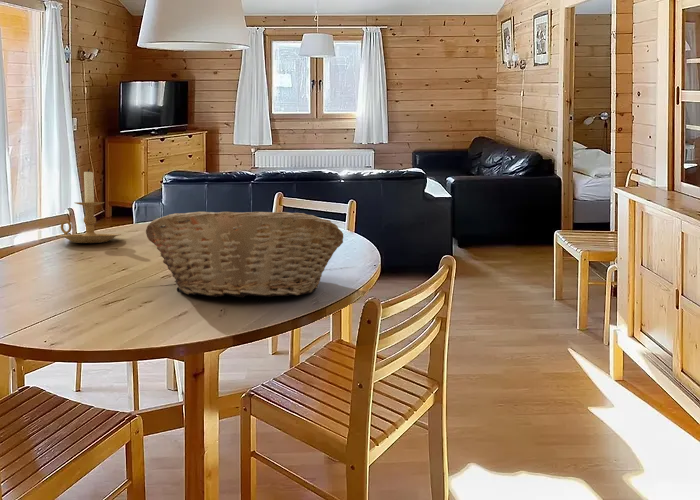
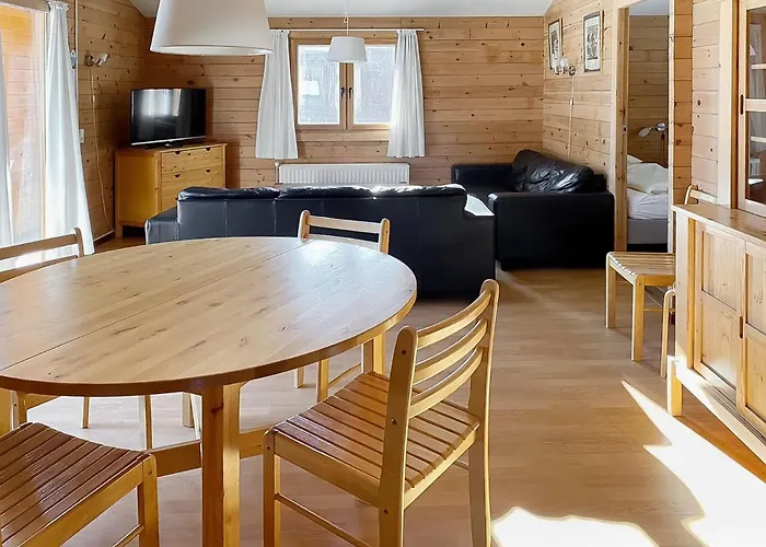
- fruit basket [145,211,344,298]
- candle holder [58,168,122,244]
